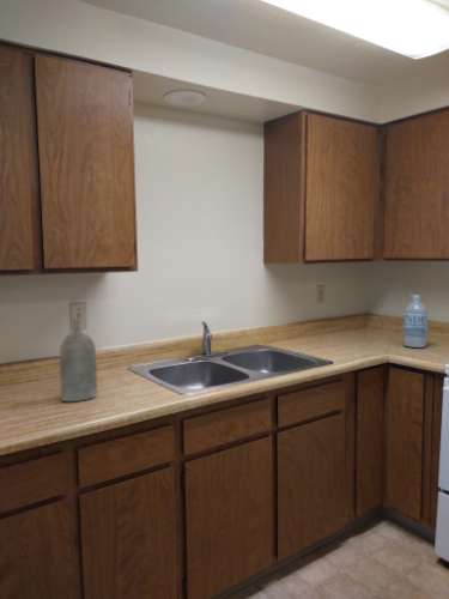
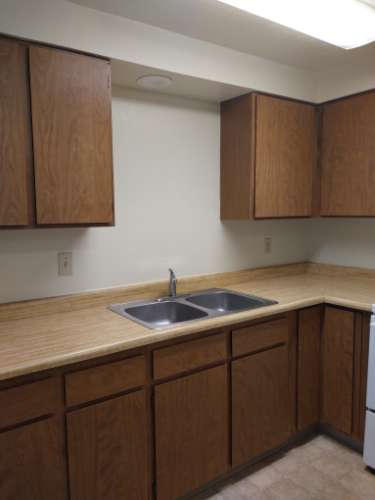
- water bottle [402,294,429,349]
- bottle [59,316,98,403]
